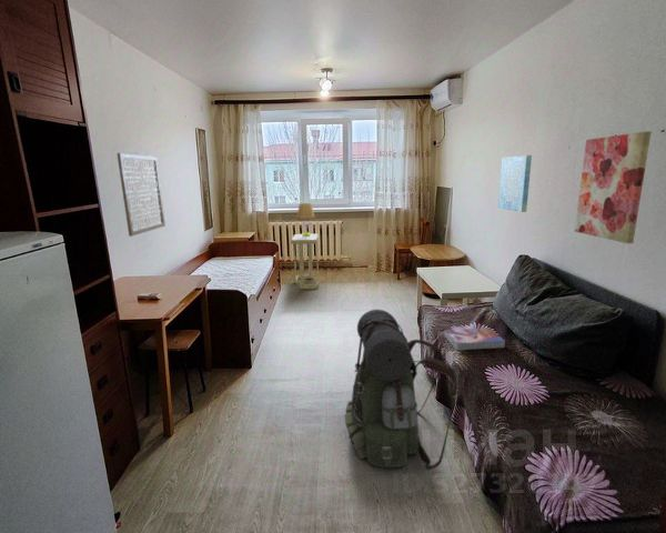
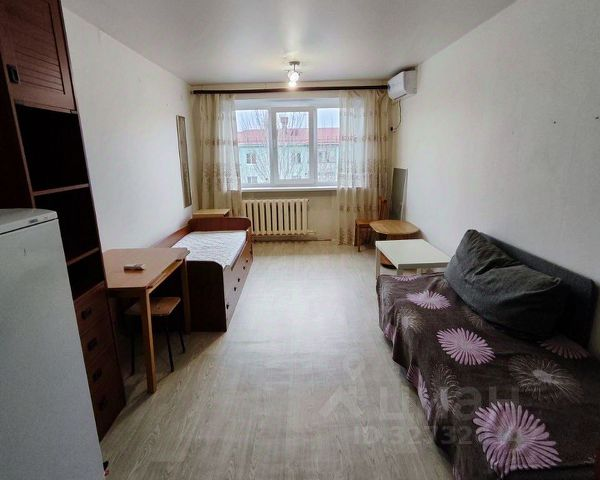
- wall art [497,154,533,213]
- table lamp [295,202,316,237]
- wall art [115,151,167,238]
- textbook [443,326,506,351]
- backpack [344,309,460,470]
- side table [290,233,320,290]
- wall art [574,130,652,244]
